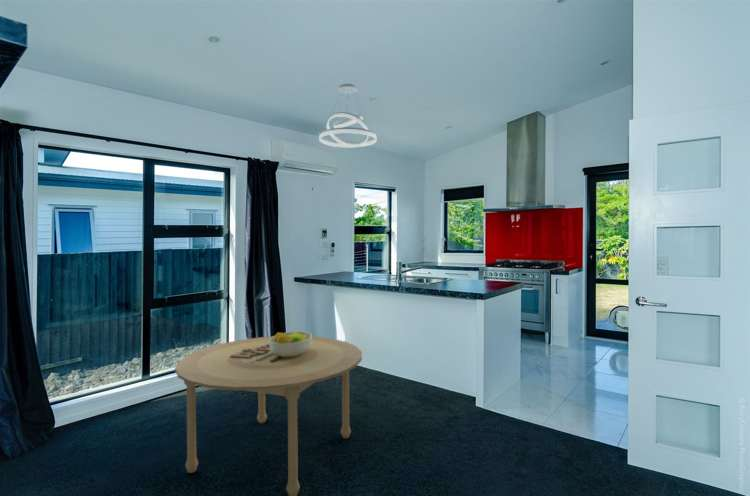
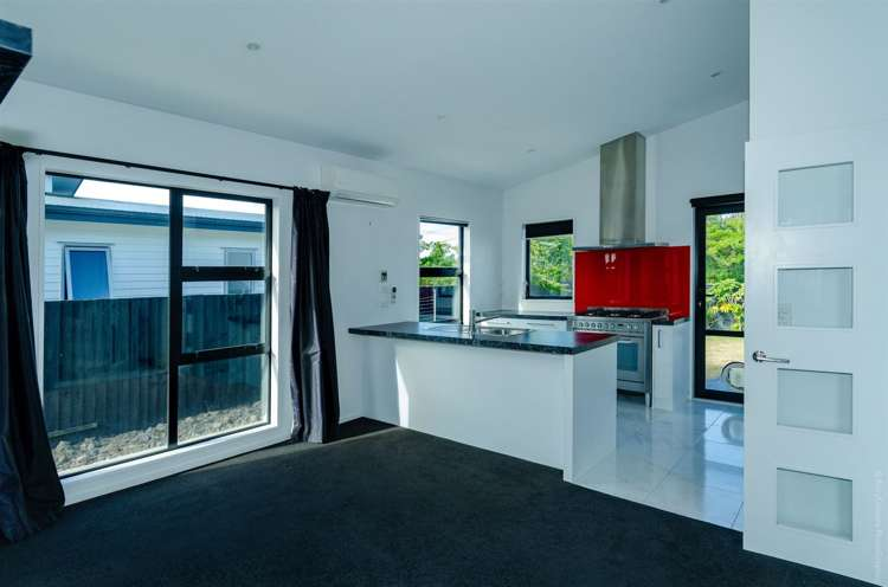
- pendant light [318,83,378,148]
- dining table [174,335,363,496]
- fruit bowl [269,331,313,357]
